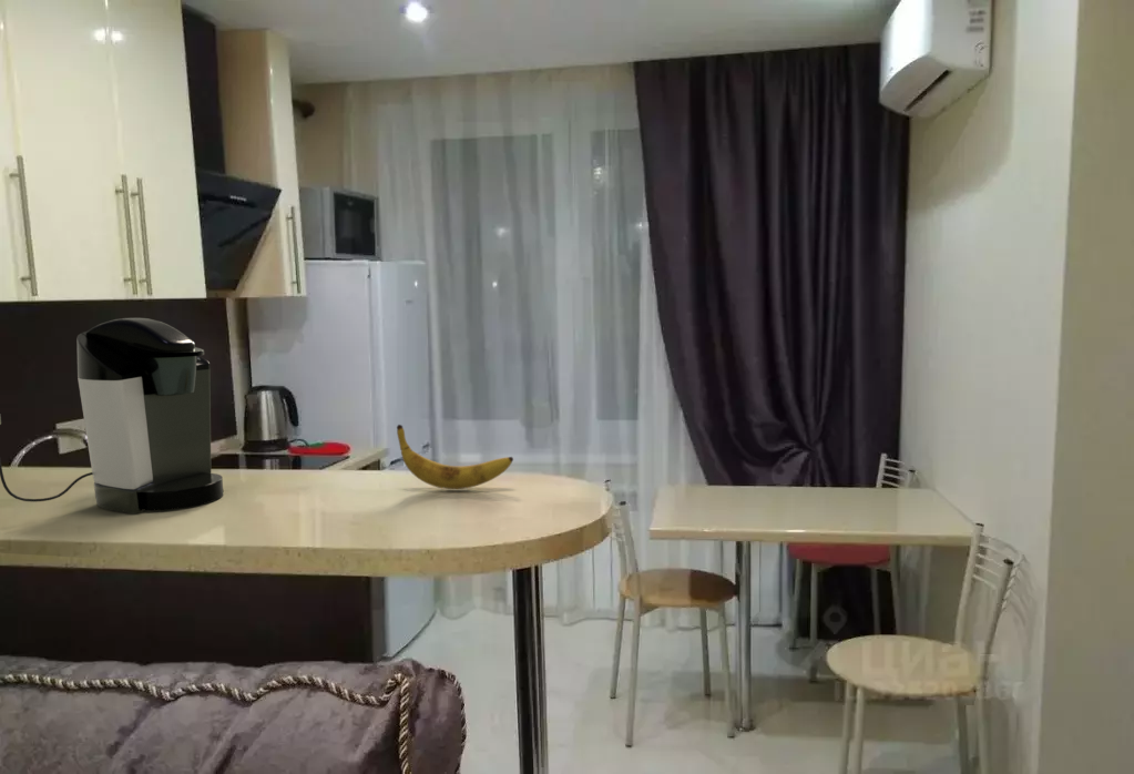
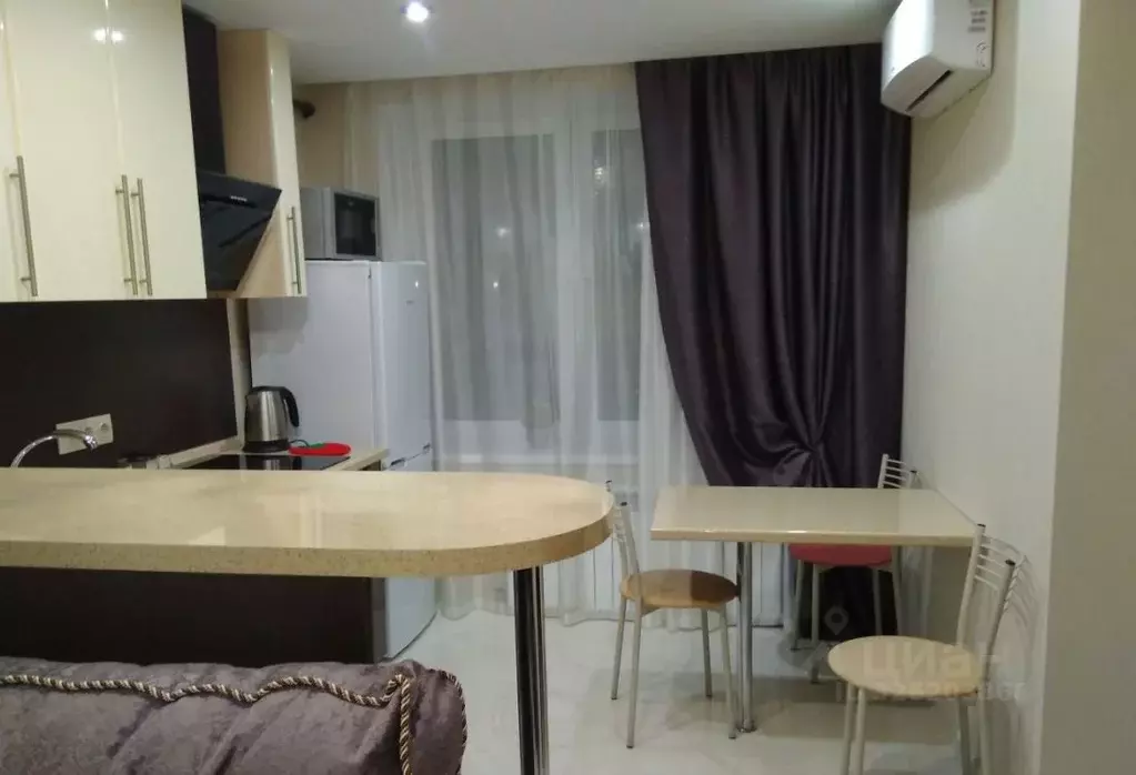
- coffee maker [0,317,224,515]
- banana [396,424,514,490]
